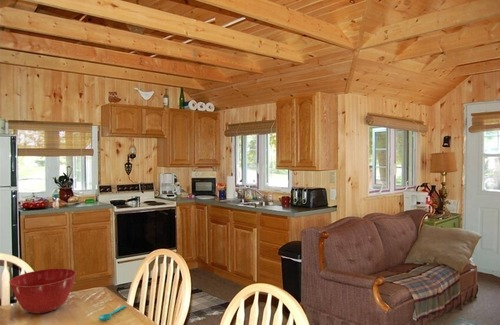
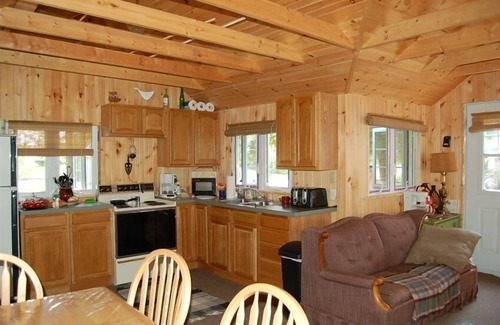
- mixing bowl [9,268,77,314]
- spoon [98,304,127,322]
